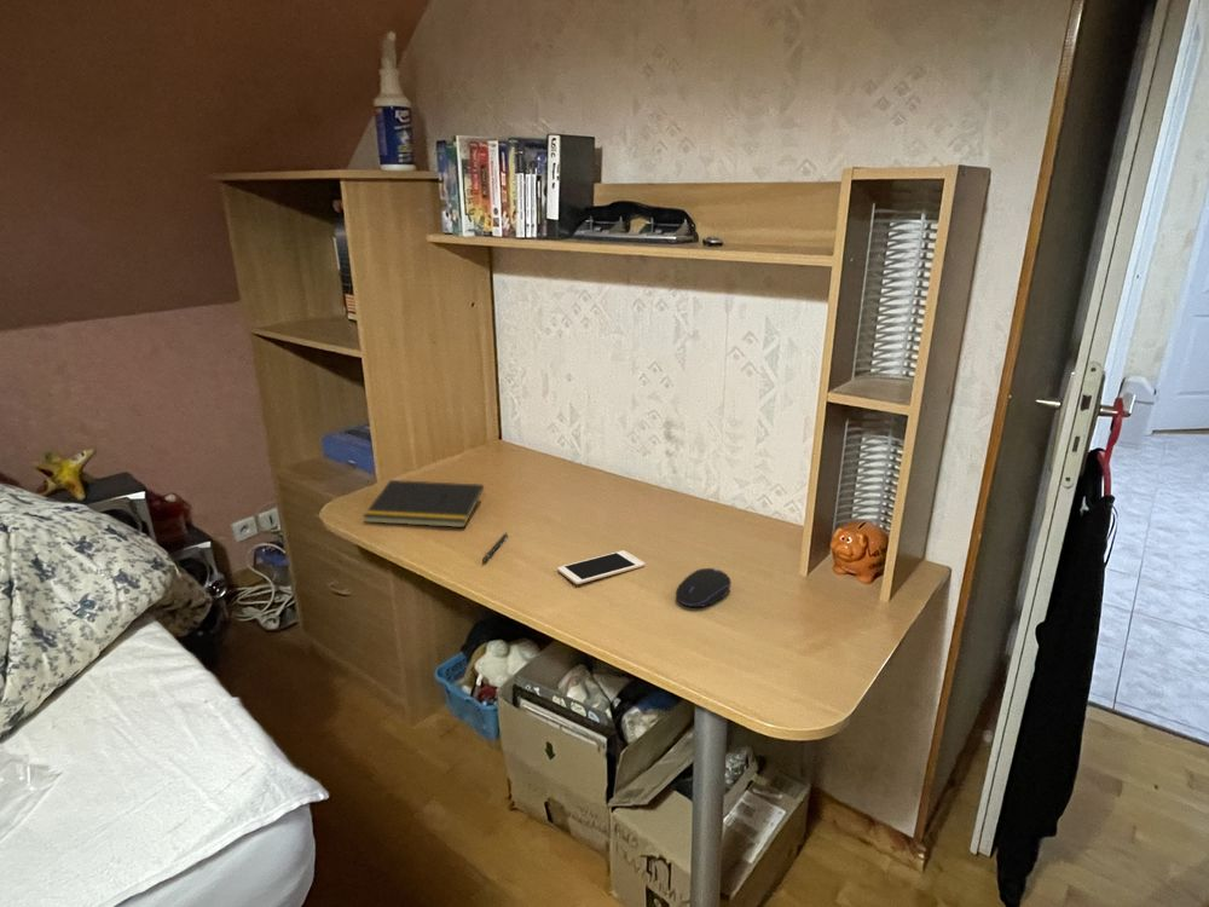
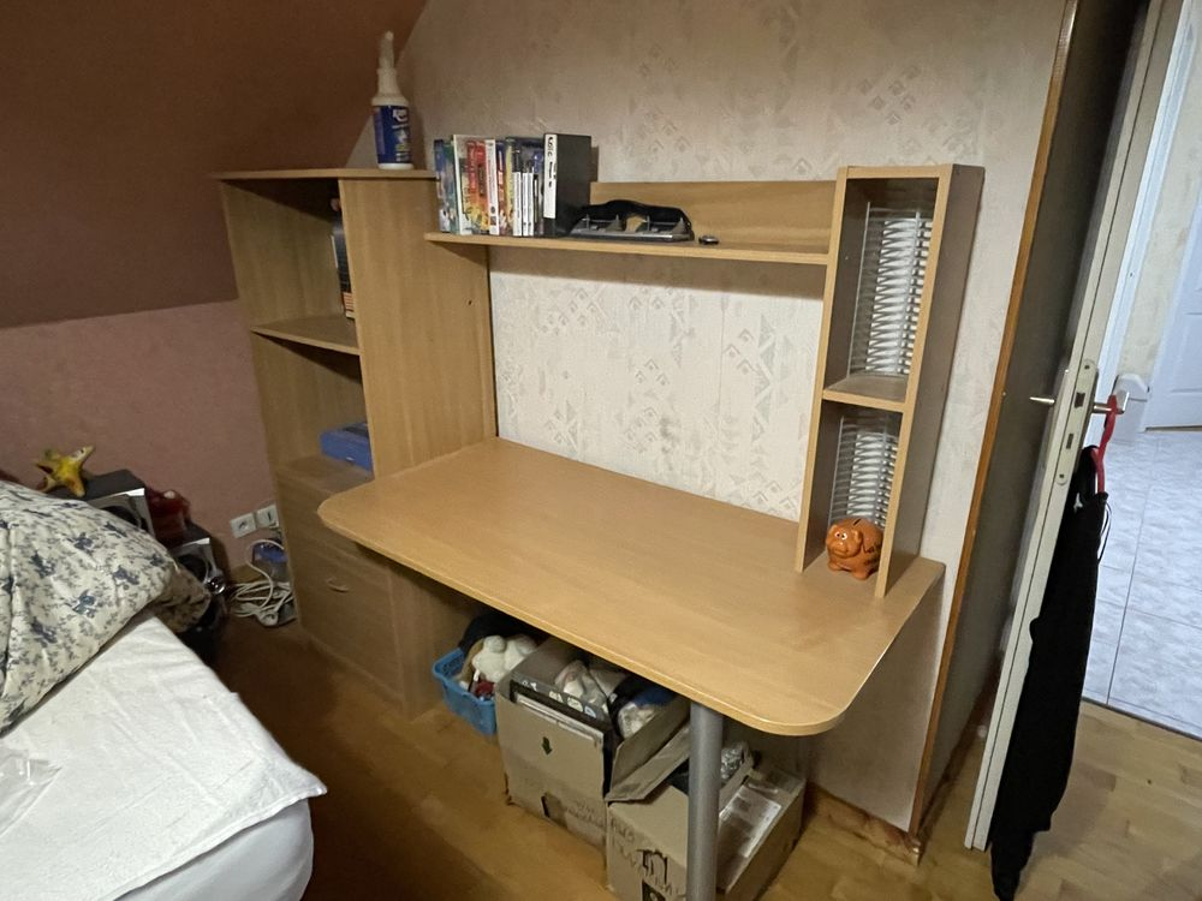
- pen [481,532,509,564]
- cell phone [556,549,646,585]
- computer mouse [675,567,733,608]
- notepad [361,479,485,528]
